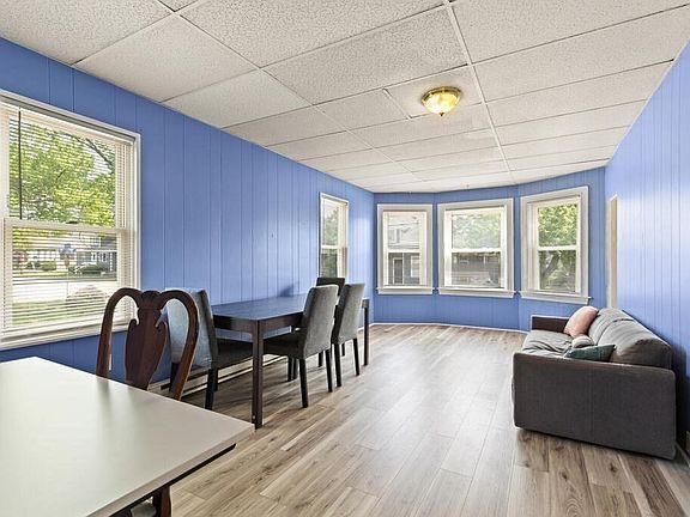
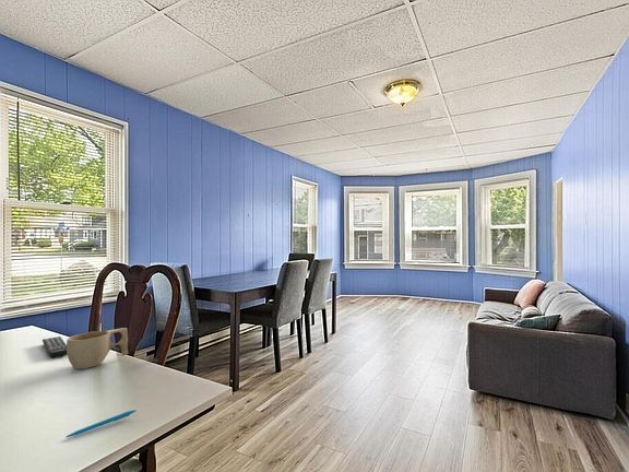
+ pen [66,409,138,438]
+ remote control [41,335,68,358]
+ cup [66,327,129,369]
